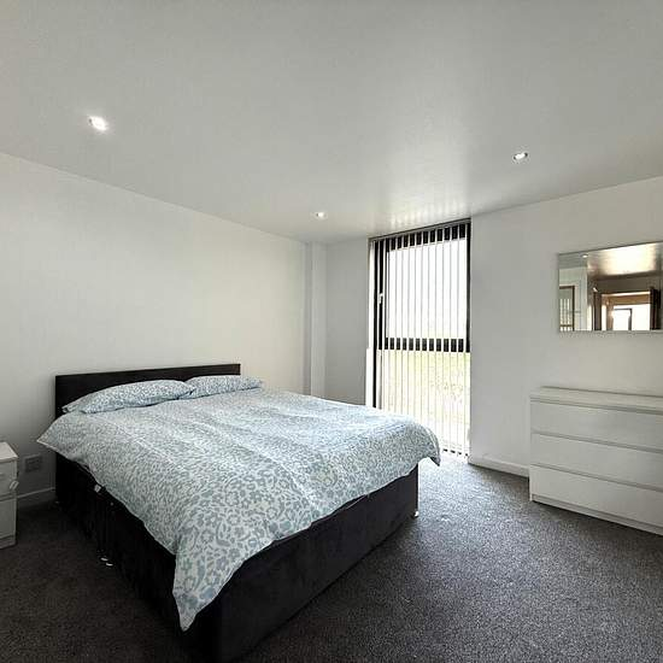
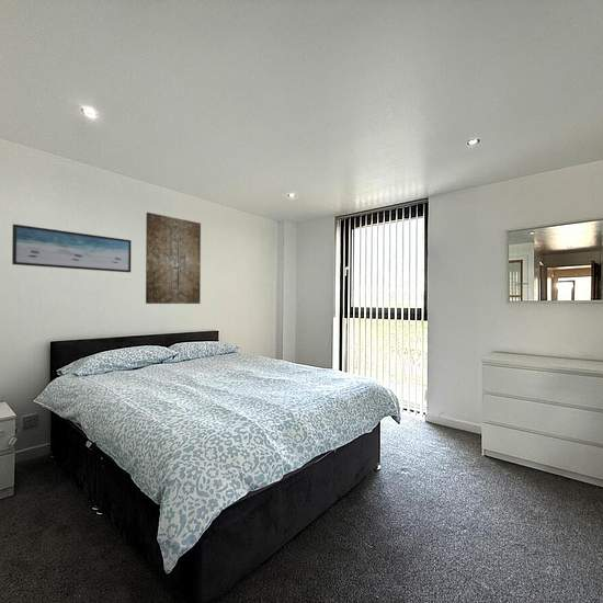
+ wall art [145,212,202,305]
+ wall art [11,223,133,273]
